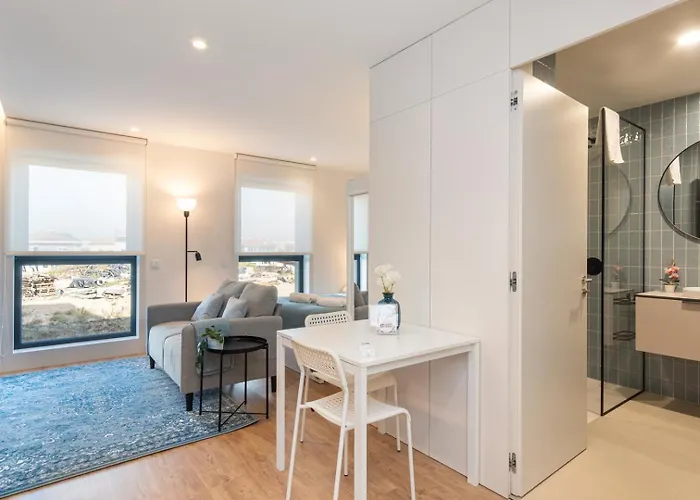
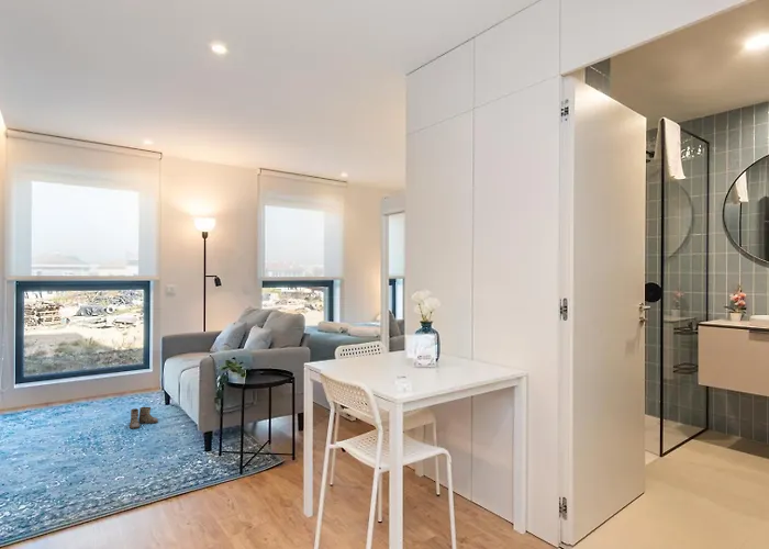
+ boots [125,405,159,429]
